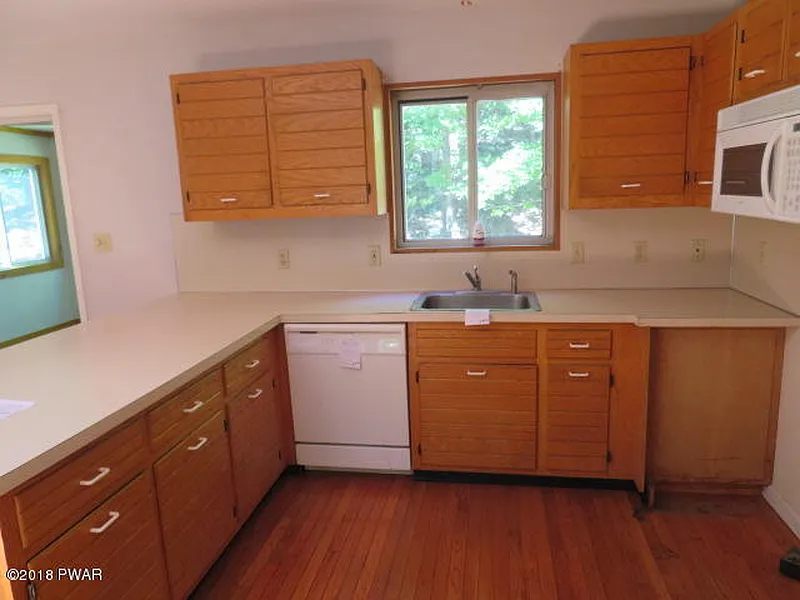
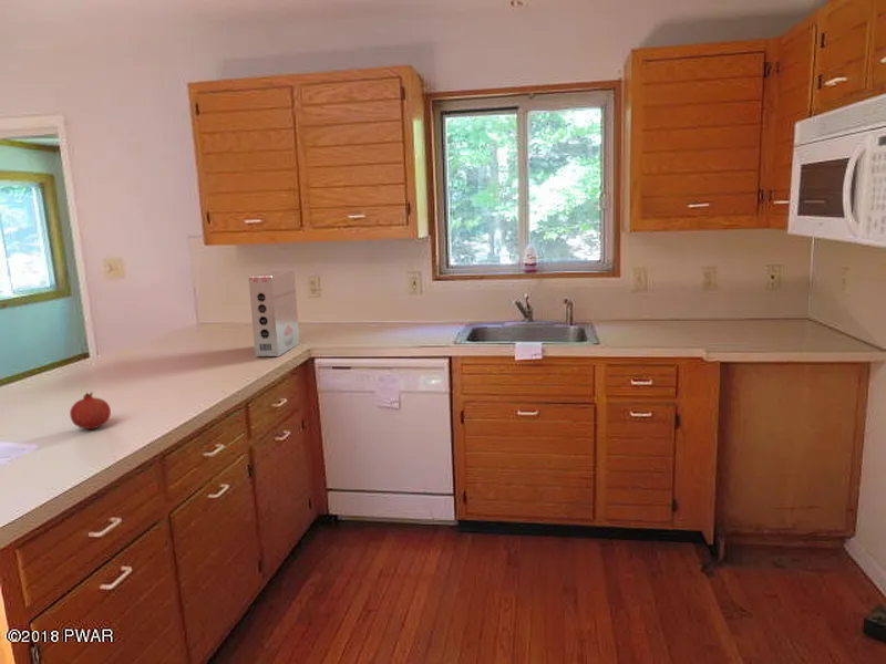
+ fruit [69,391,112,430]
+ cereal box [248,270,300,357]
